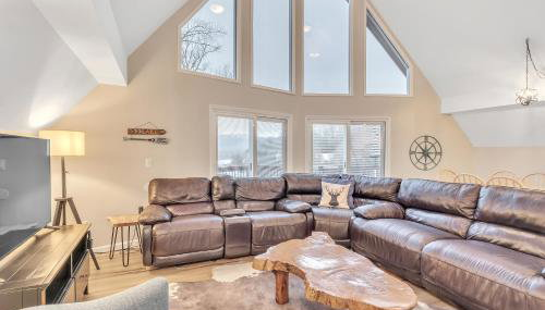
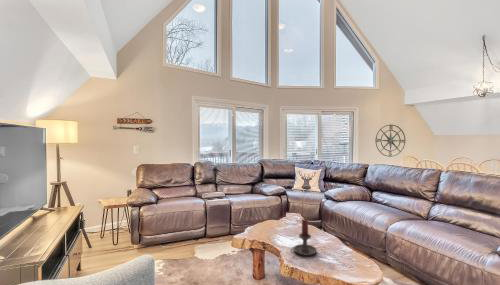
+ candle holder [290,218,318,257]
